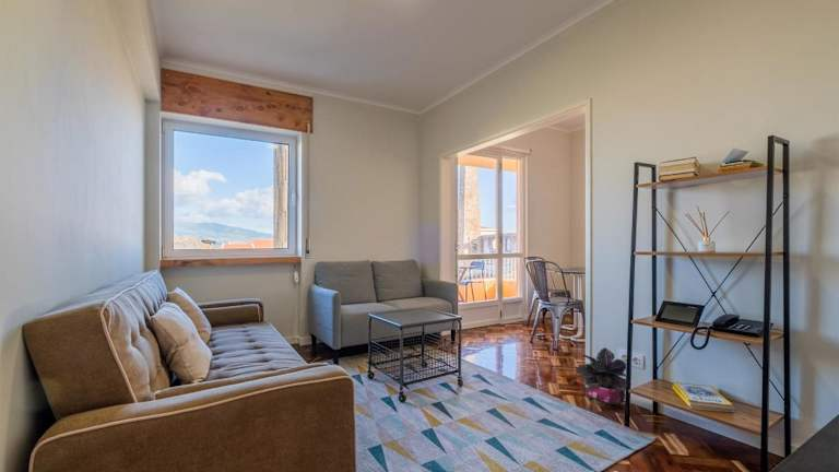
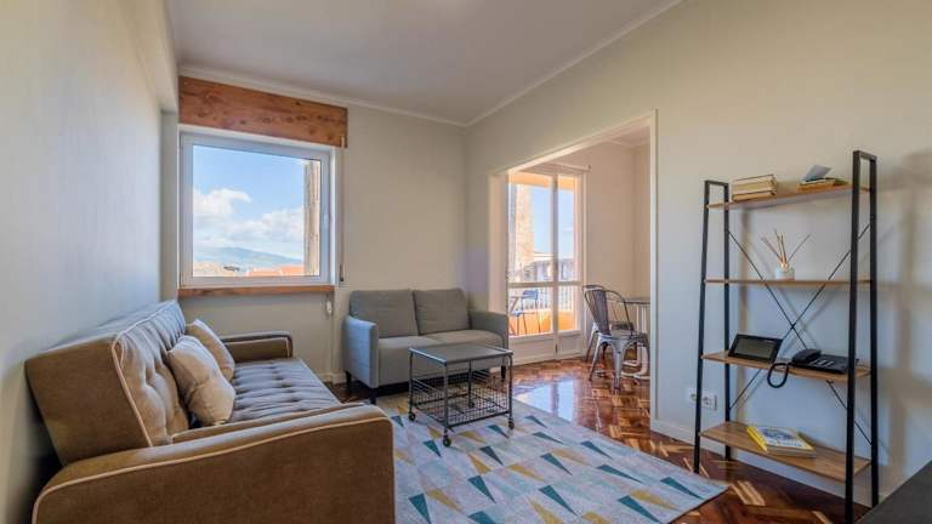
- potted plant [576,346,633,411]
